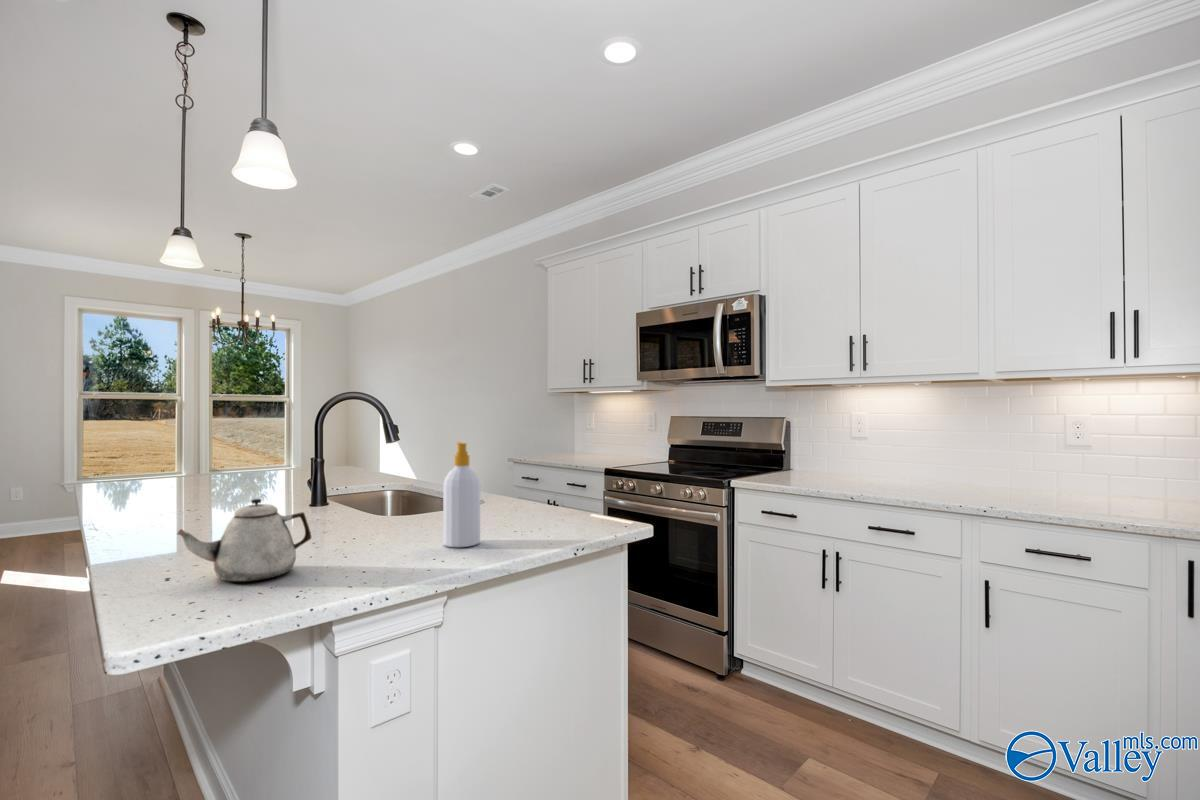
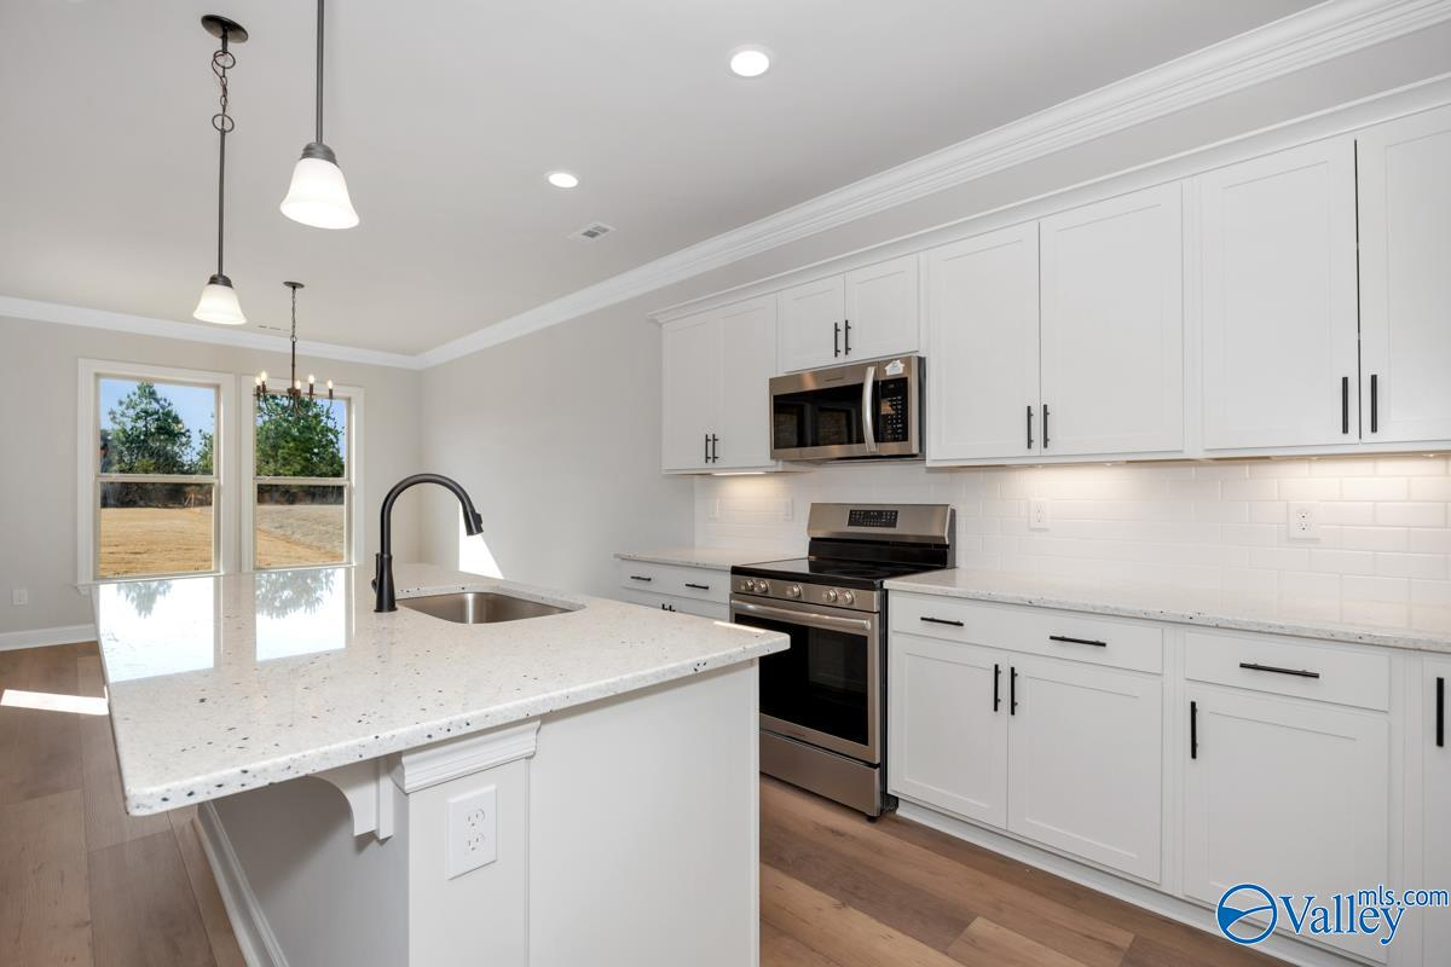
- soap bottle [442,441,481,548]
- teapot [176,498,312,583]
